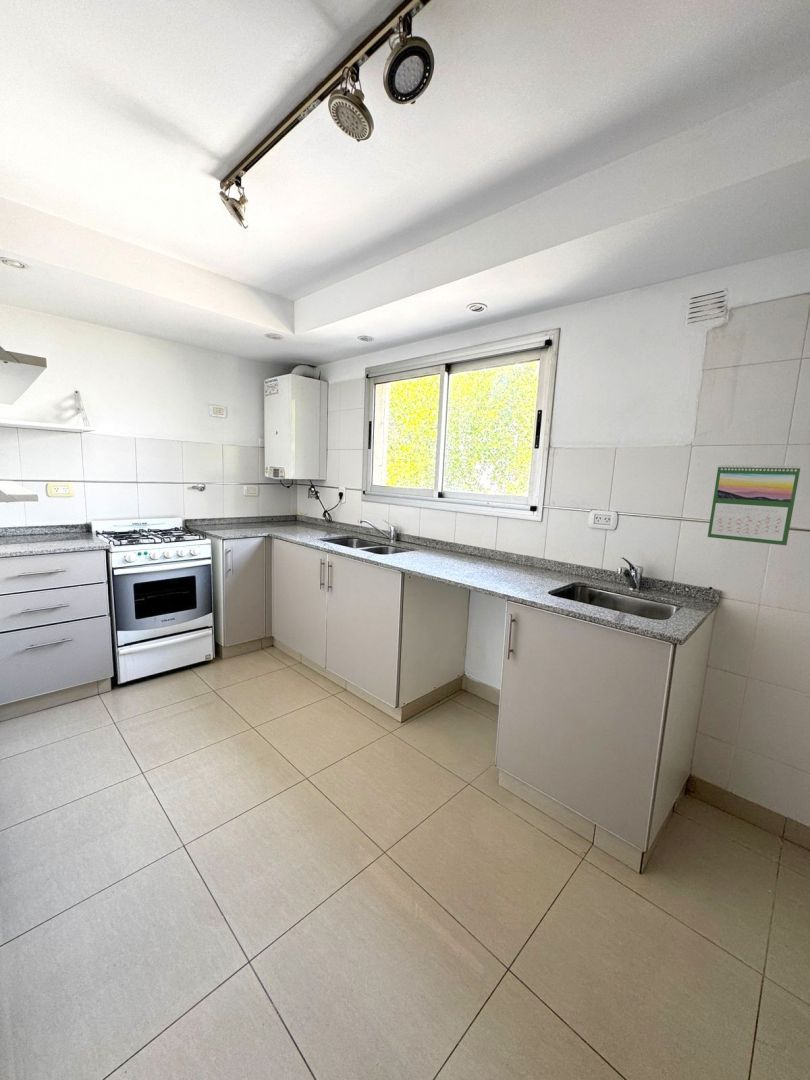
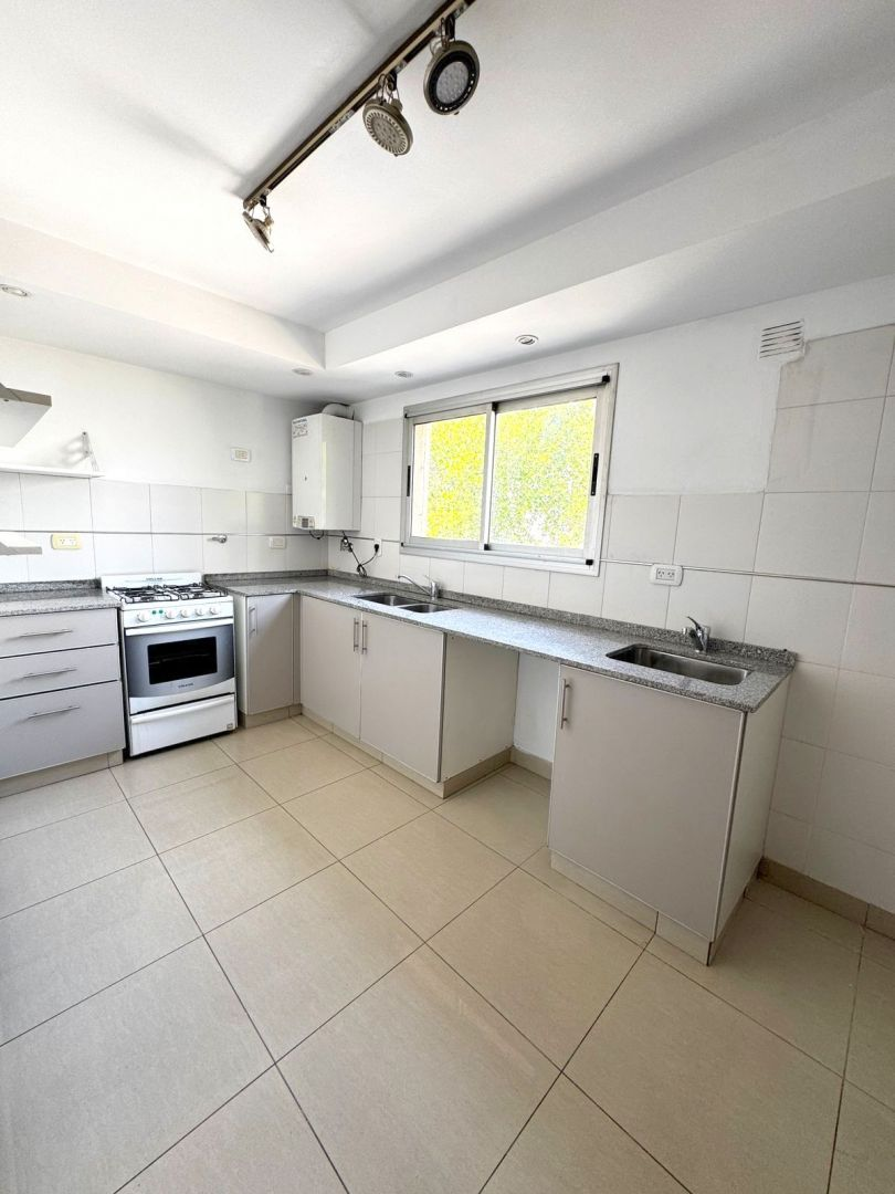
- calendar [707,463,801,546]
